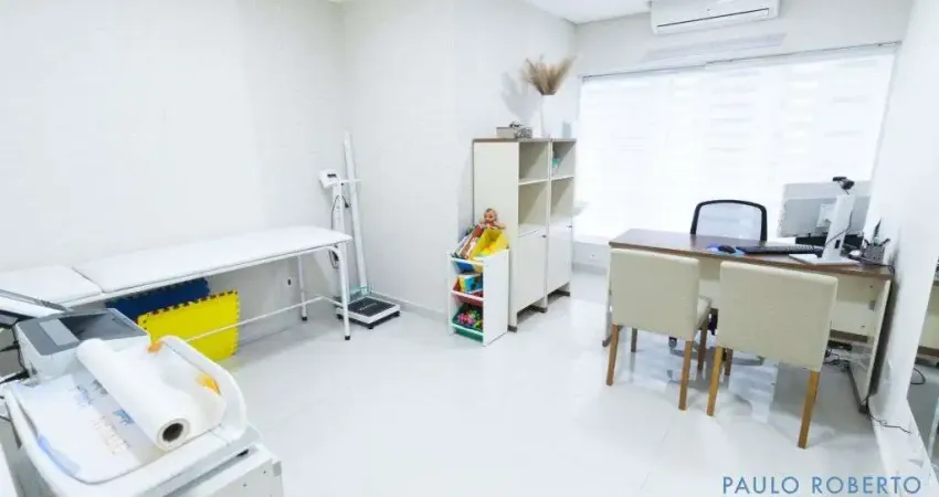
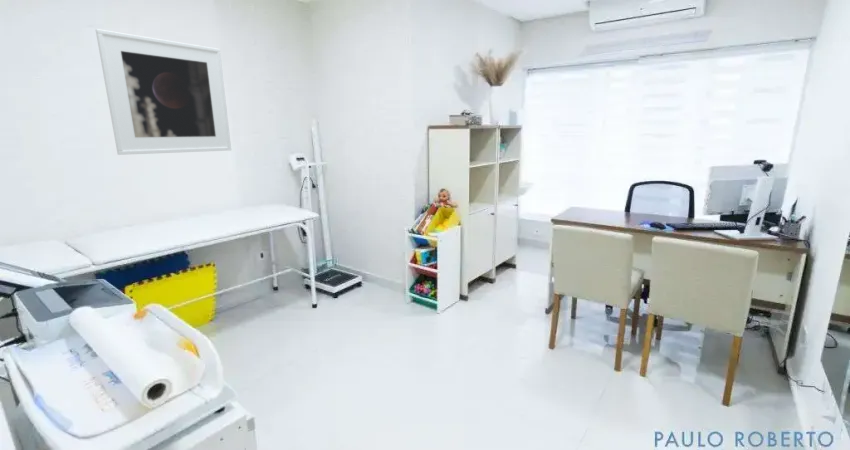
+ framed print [95,28,232,156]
